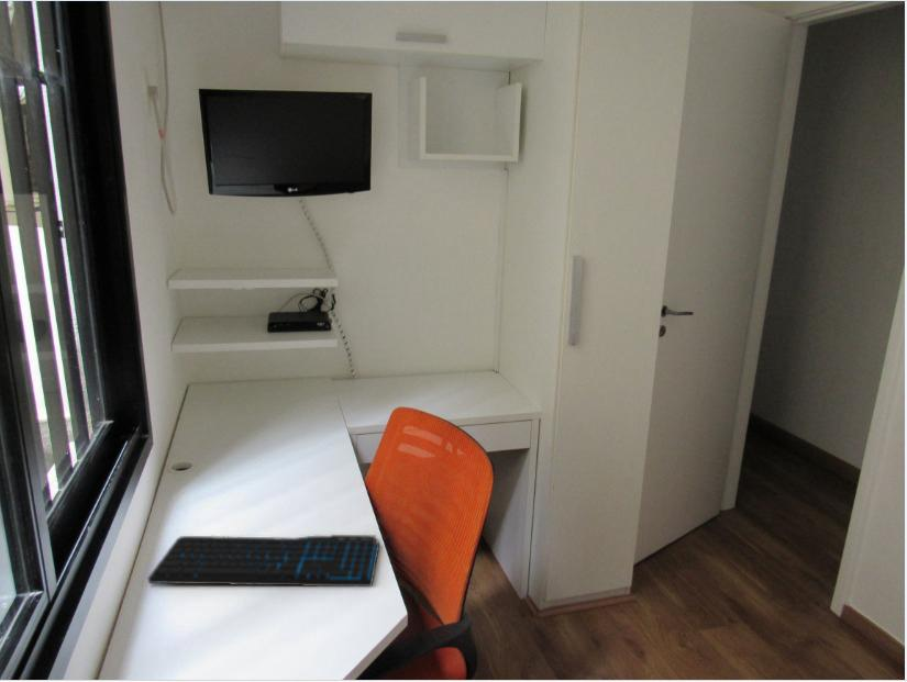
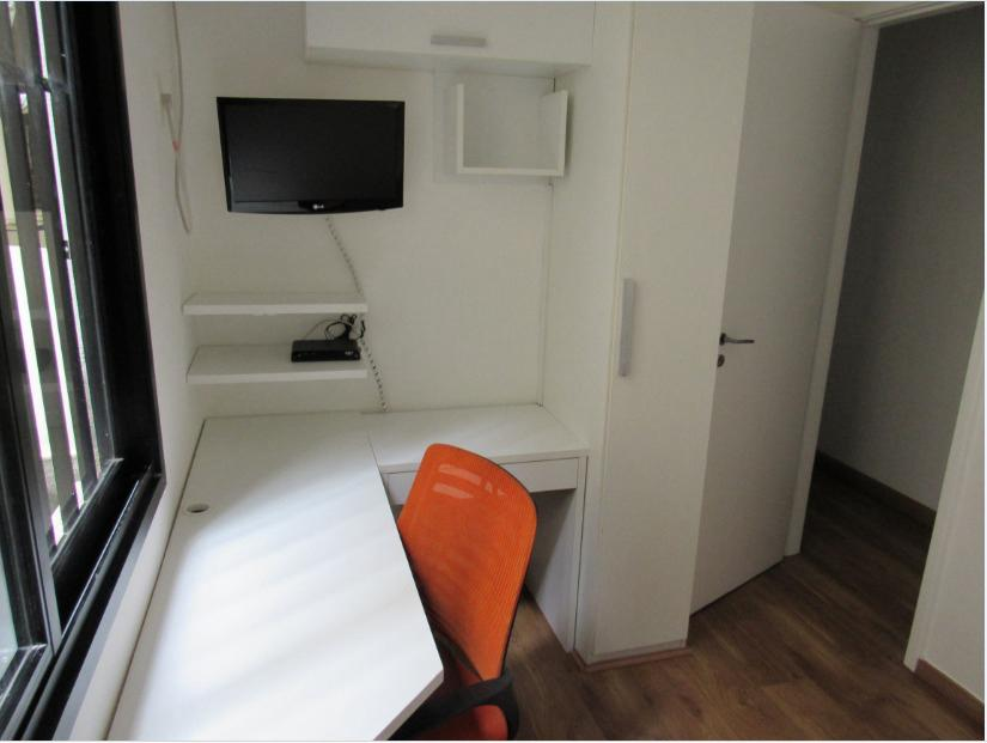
- keyboard [147,534,380,588]
